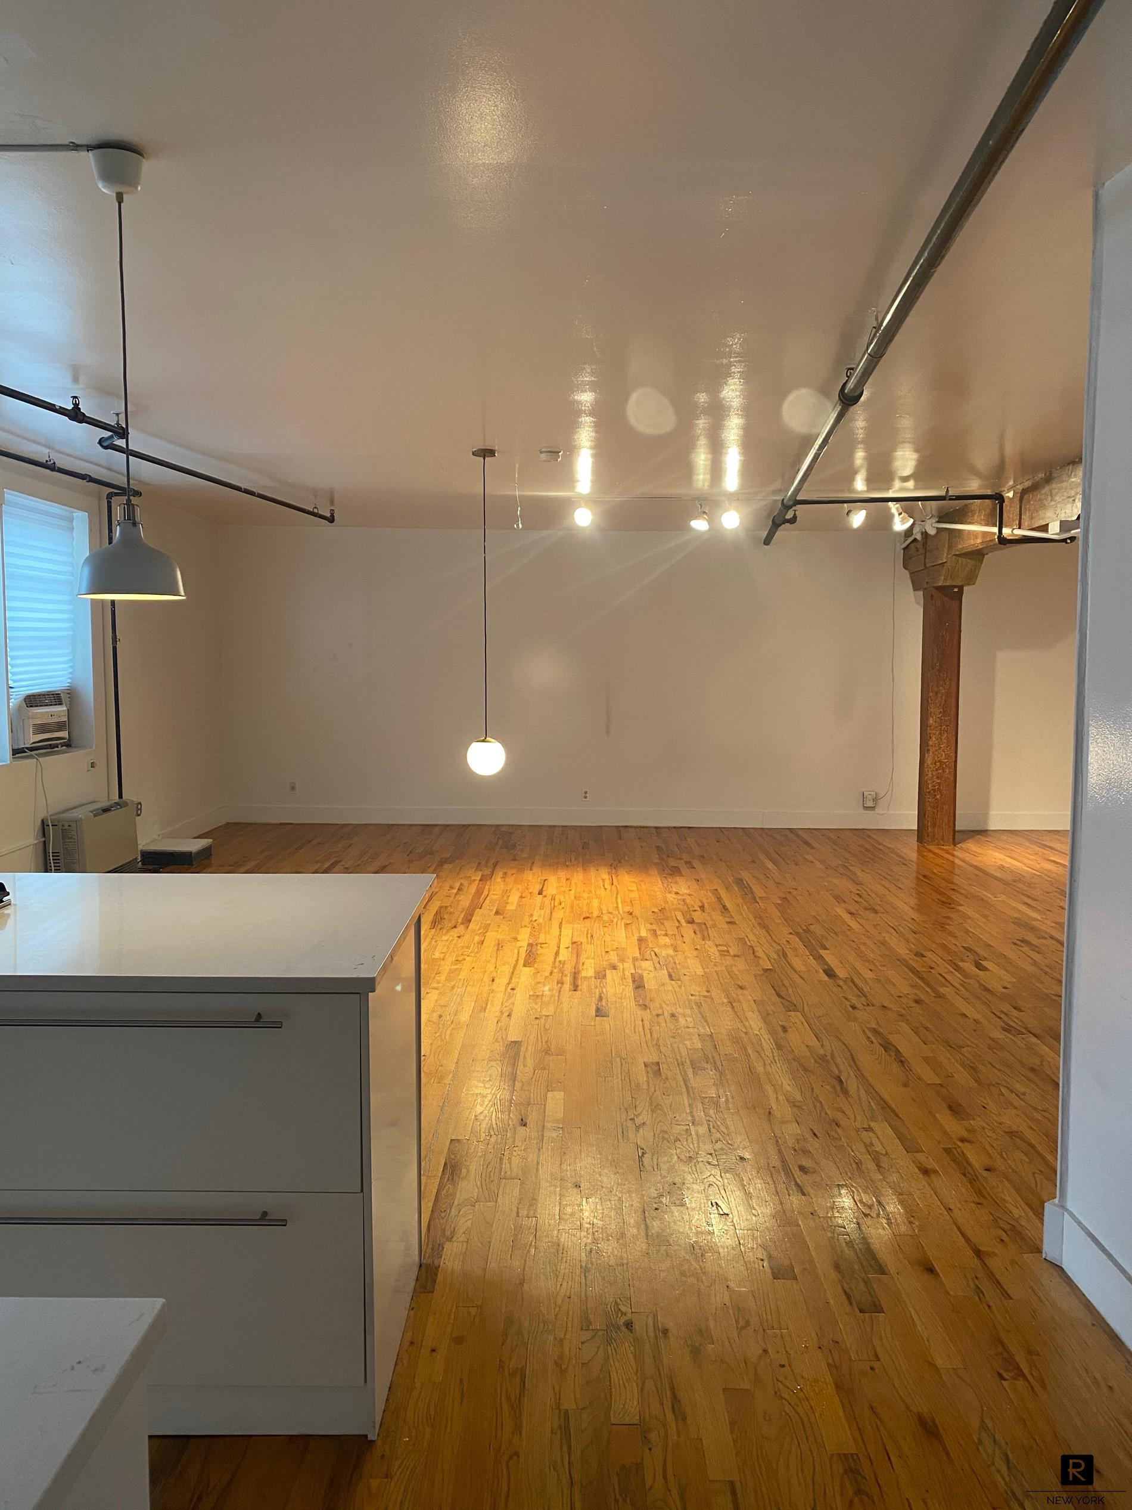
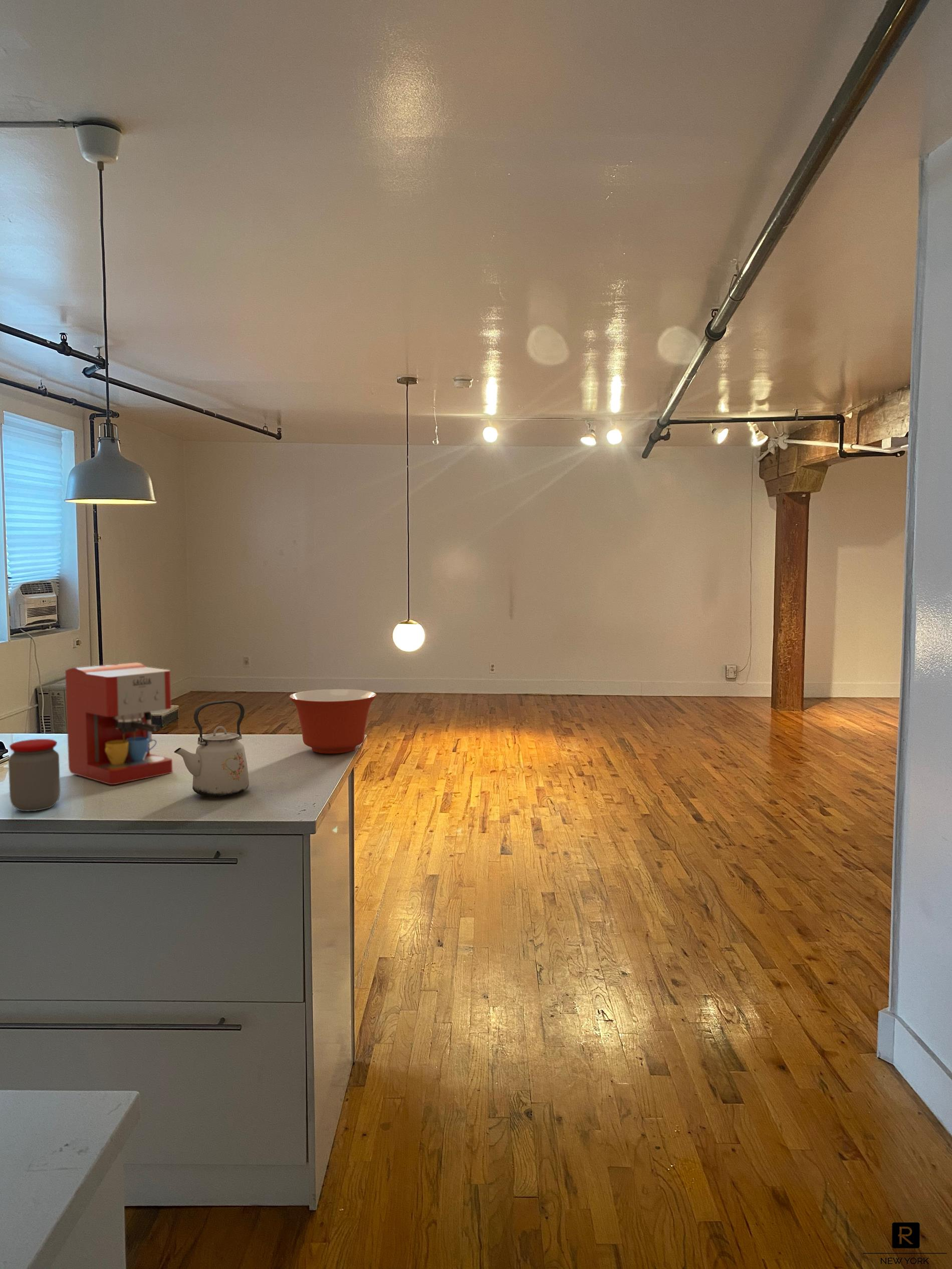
+ jar [8,738,61,812]
+ mixing bowl [289,689,377,754]
+ kettle [174,700,250,798]
+ coffee maker [65,662,173,785]
